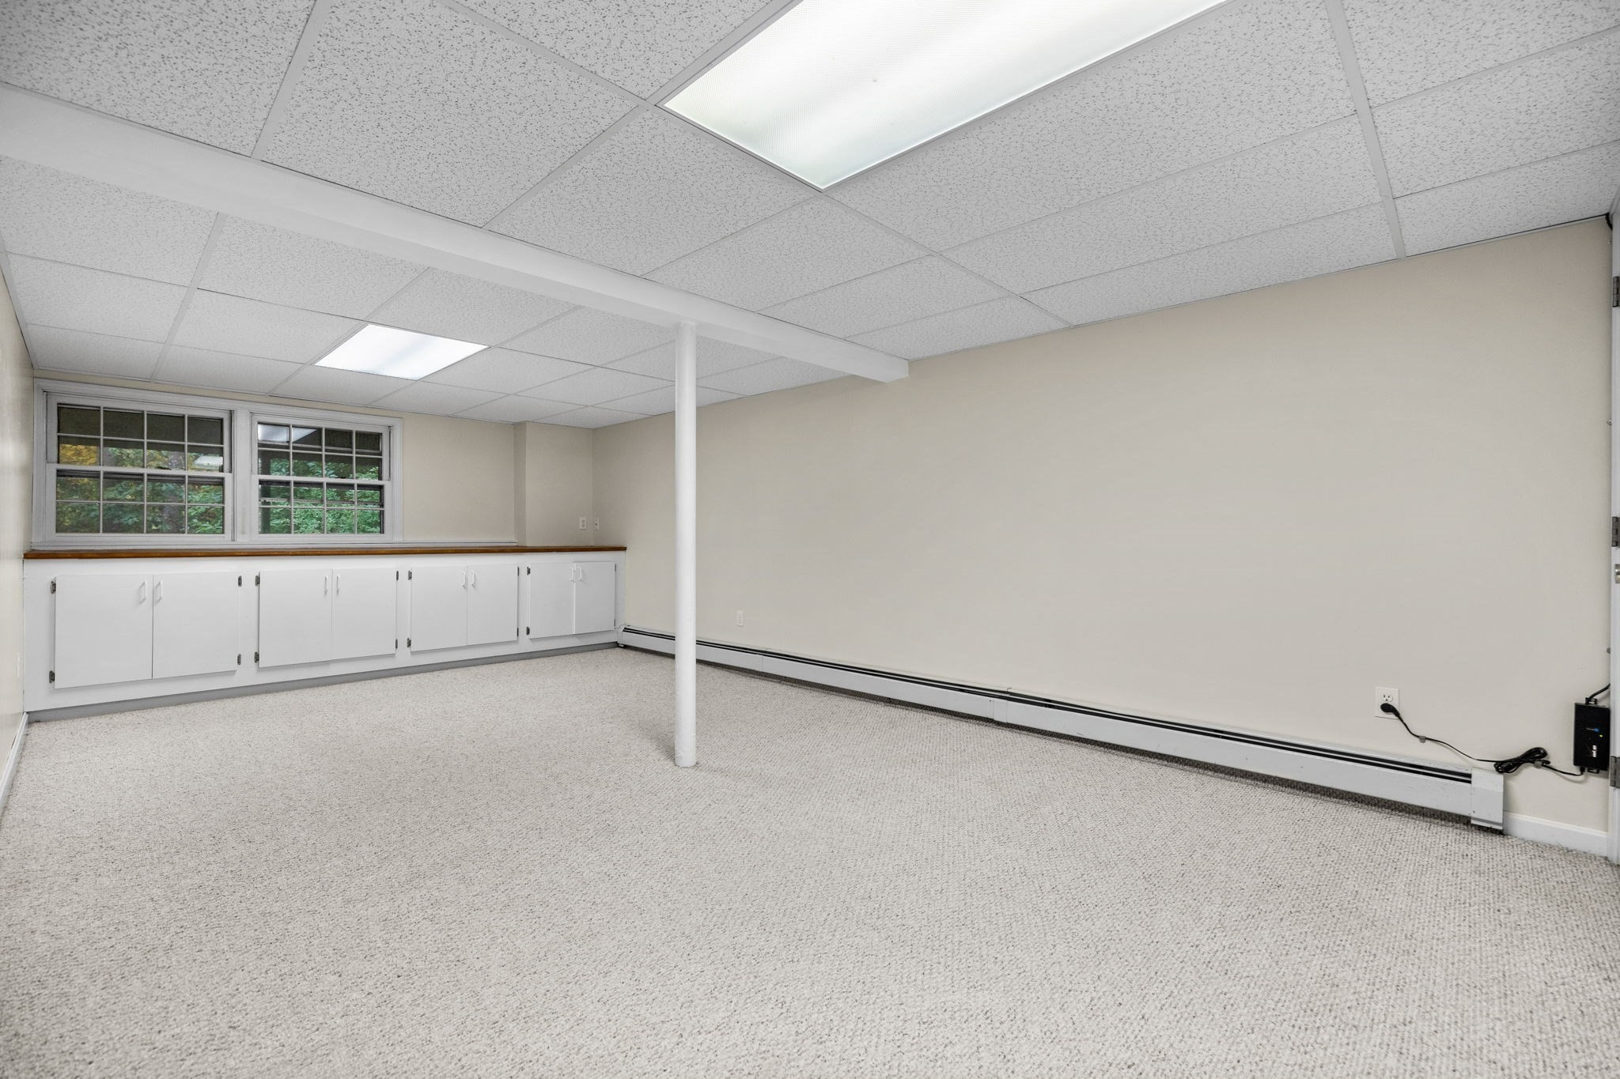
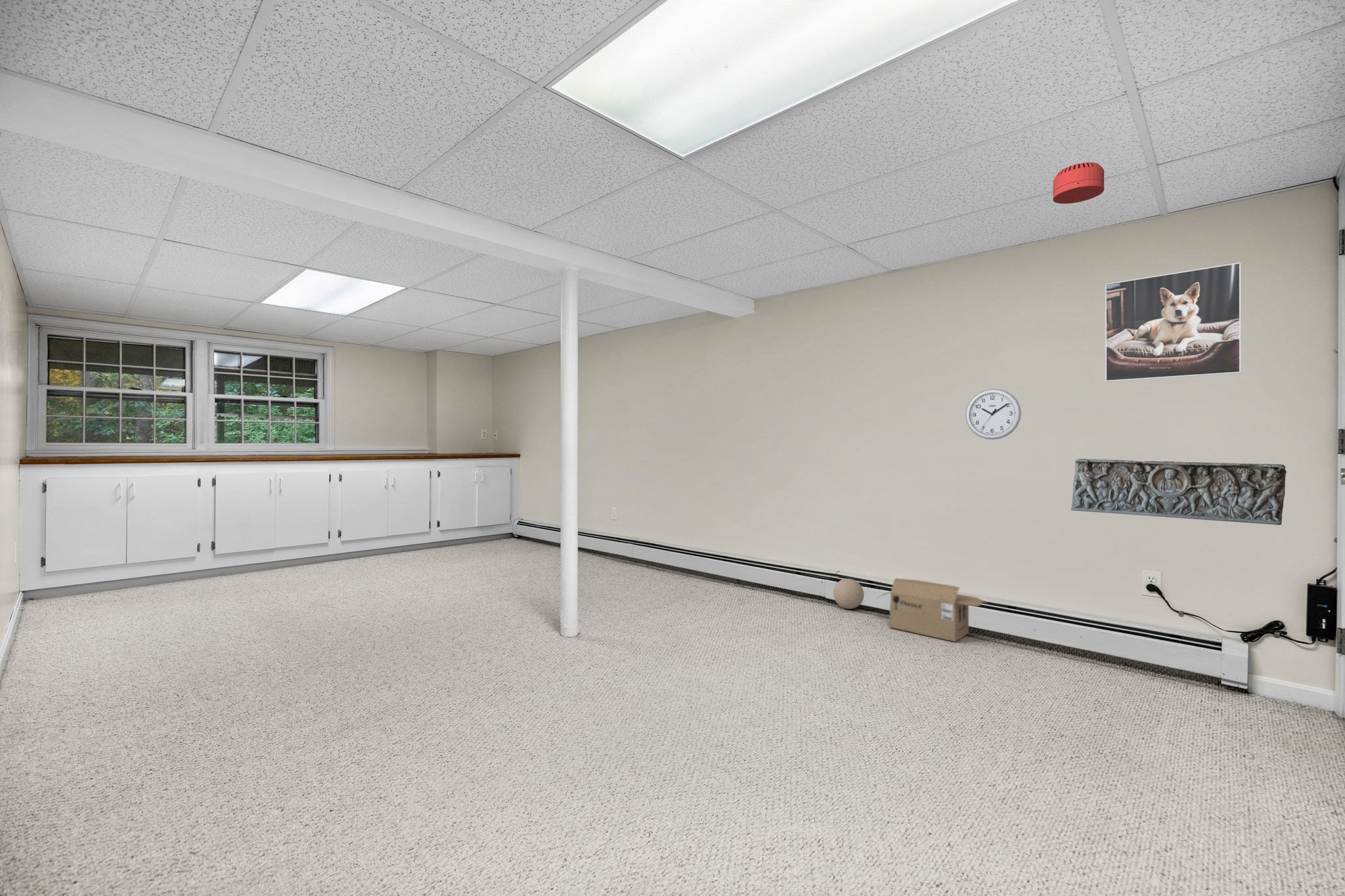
+ wall clock [965,388,1022,440]
+ ball [833,578,865,609]
+ wall relief [1070,458,1287,526]
+ smoke detector [1052,161,1105,204]
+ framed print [1105,262,1241,383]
+ cardboard box [875,577,988,643]
